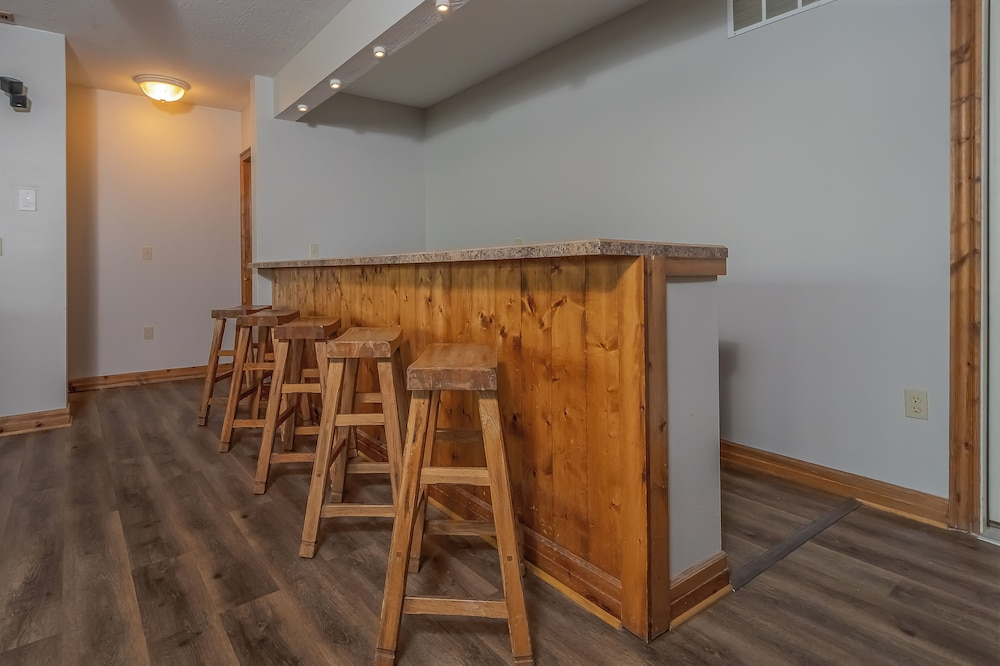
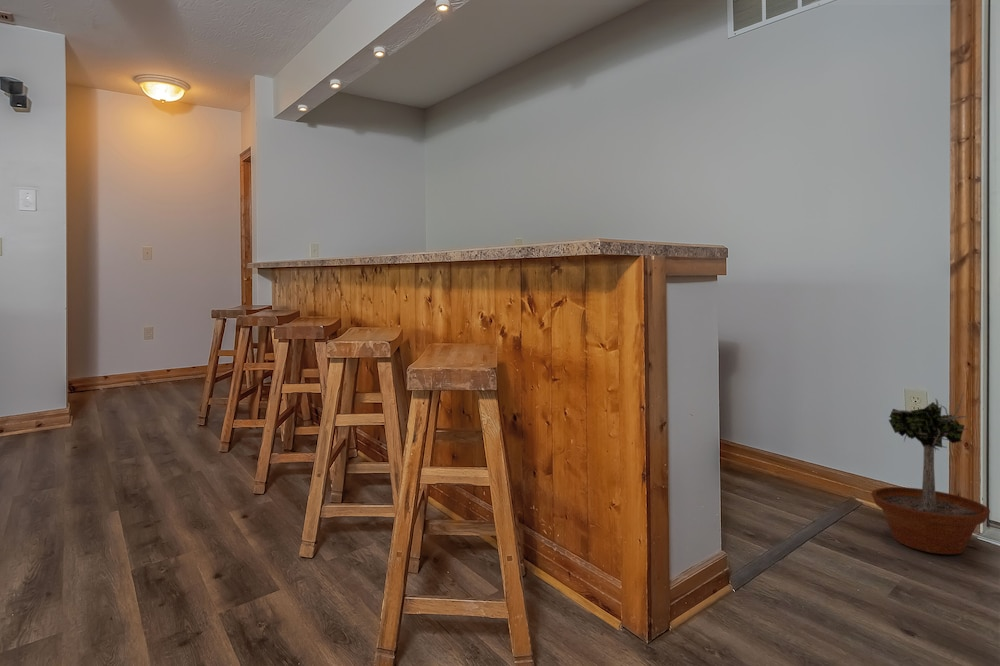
+ potted tree [870,390,991,555]
